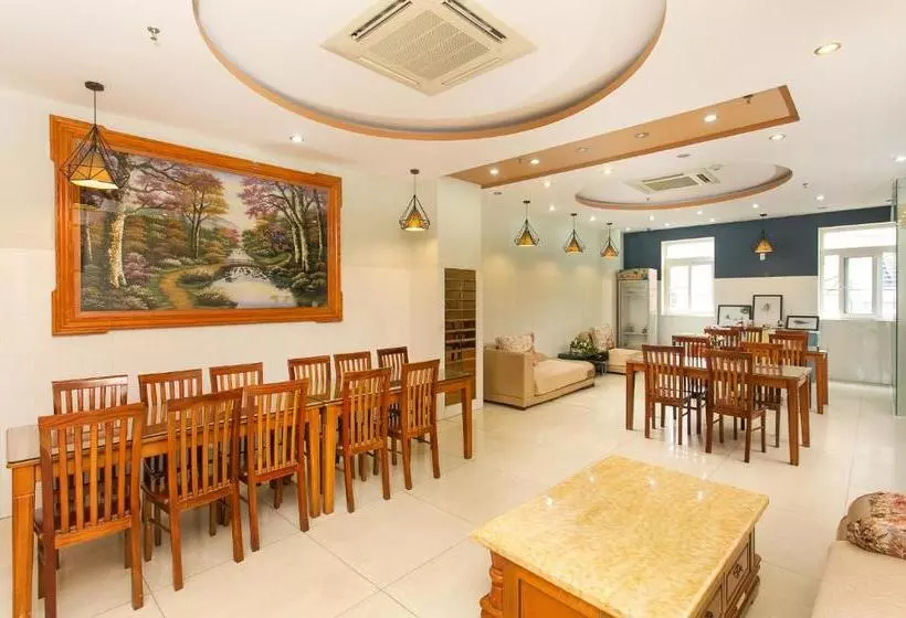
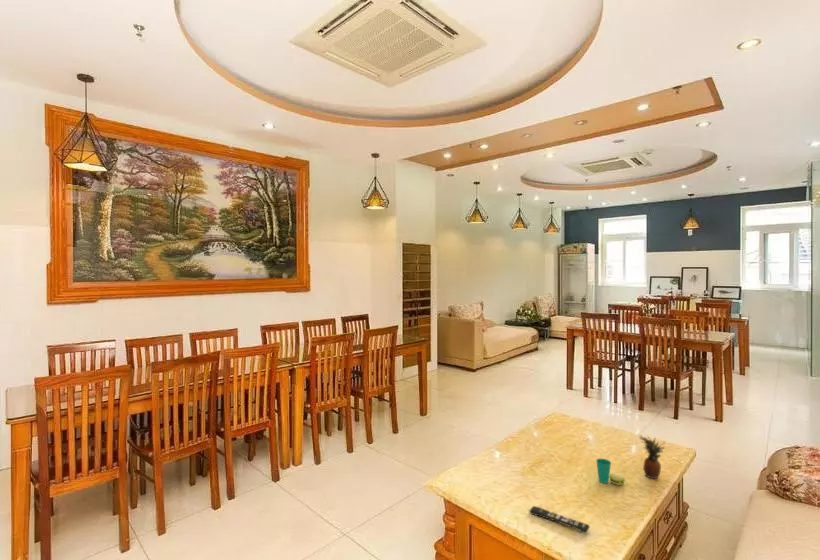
+ cup [595,458,626,486]
+ fruit [638,435,666,480]
+ remote control [528,505,591,534]
